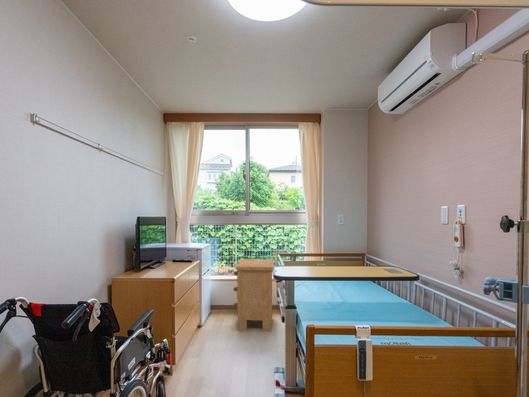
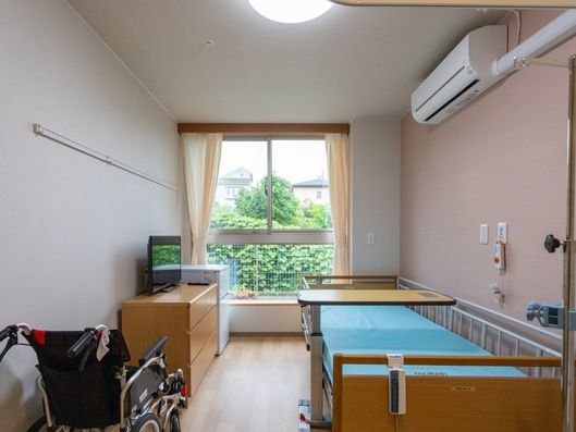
- nightstand [233,258,275,332]
